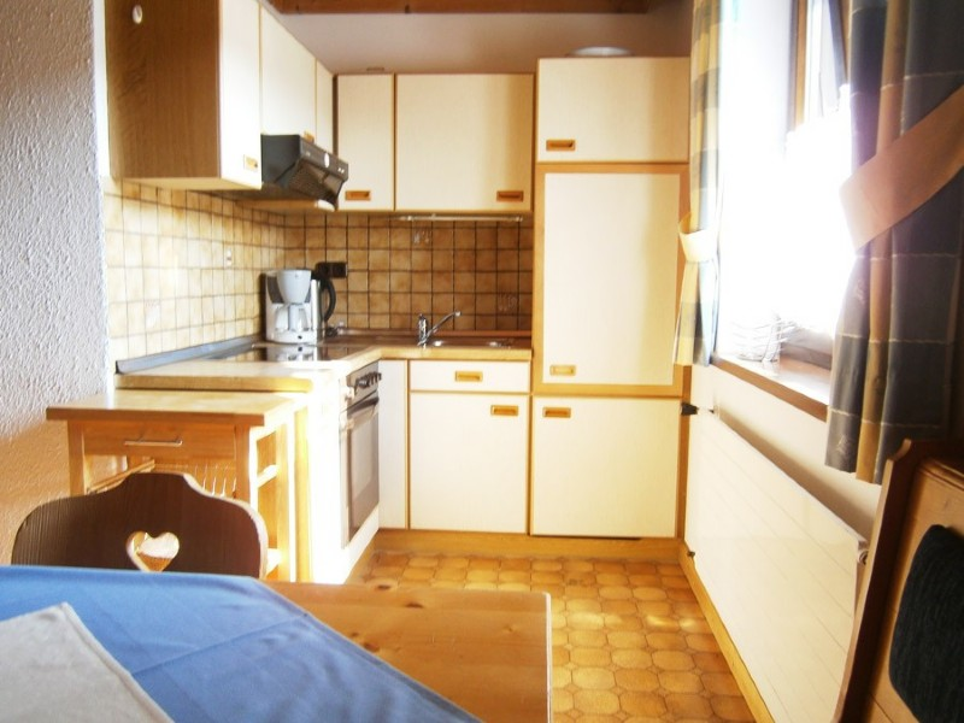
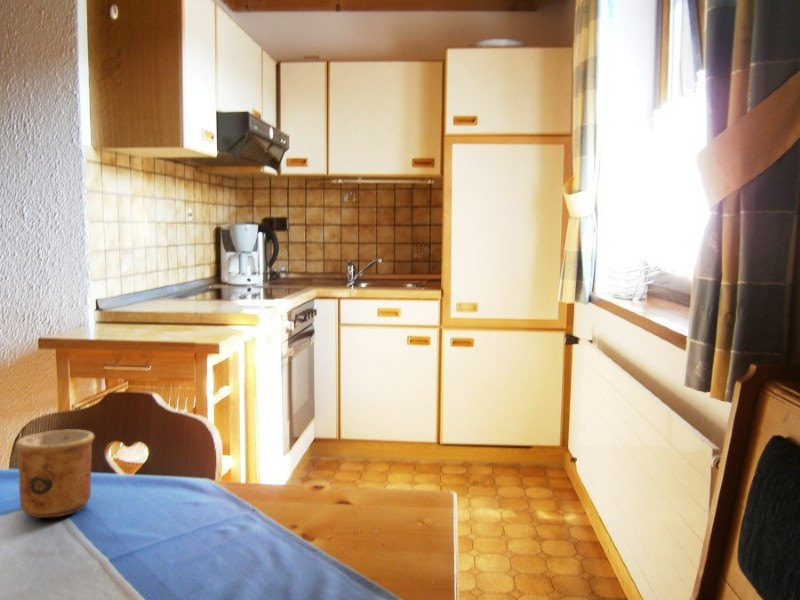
+ cup [15,428,95,519]
